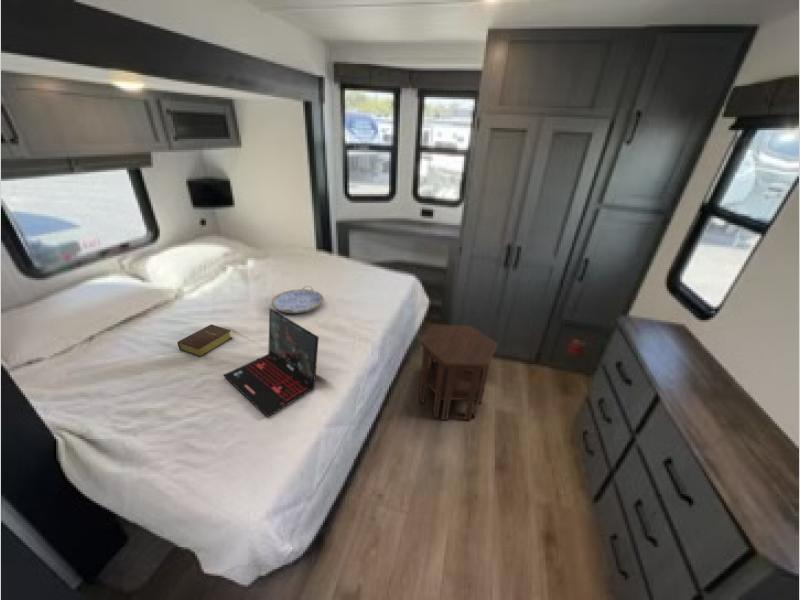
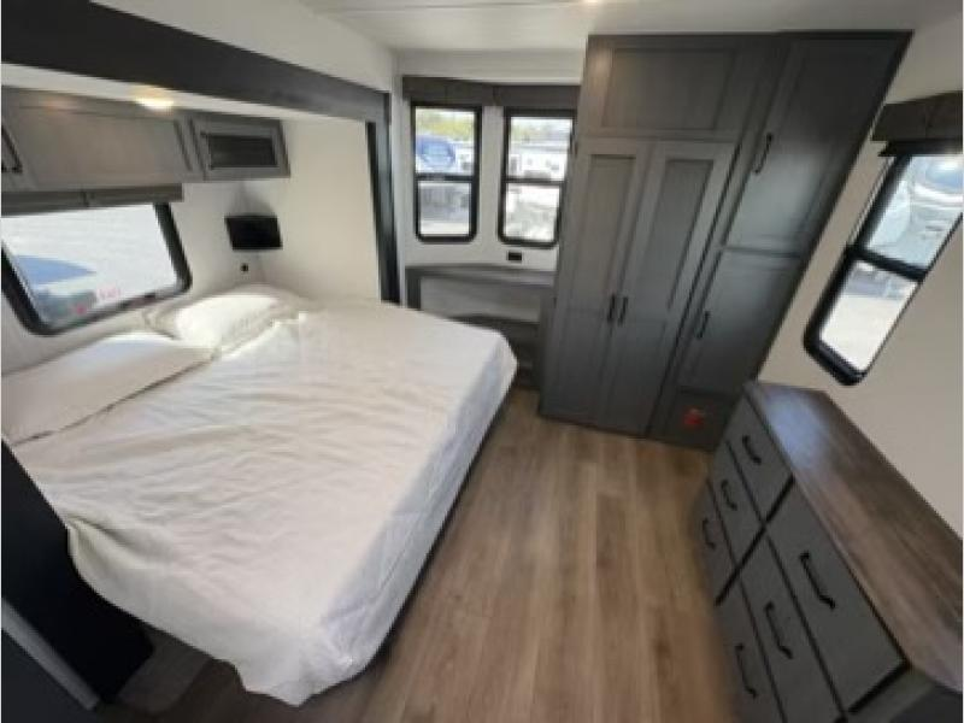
- laptop [222,307,320,418]
- bible [176,323,233,358]
- side table [418,324,499,421]
- serving tray [271,285,324,314]
